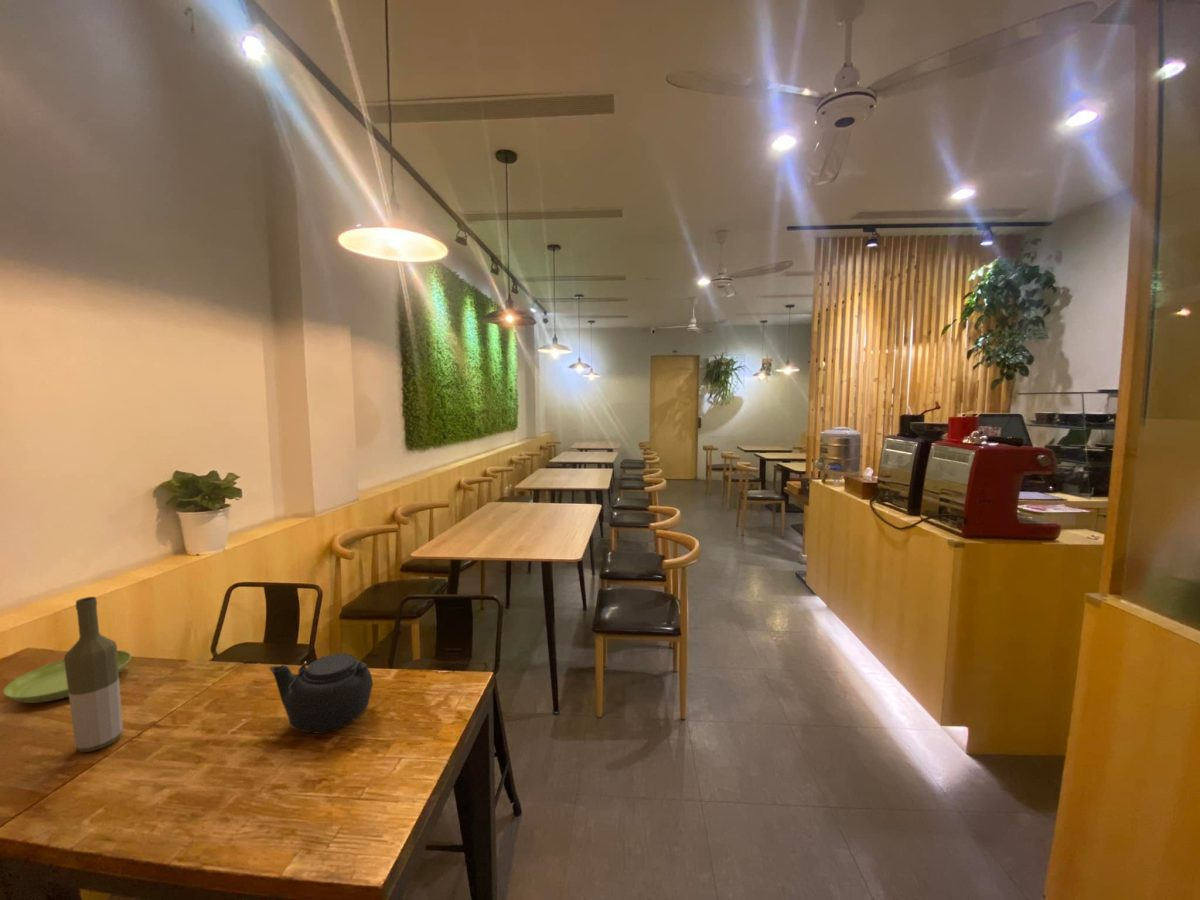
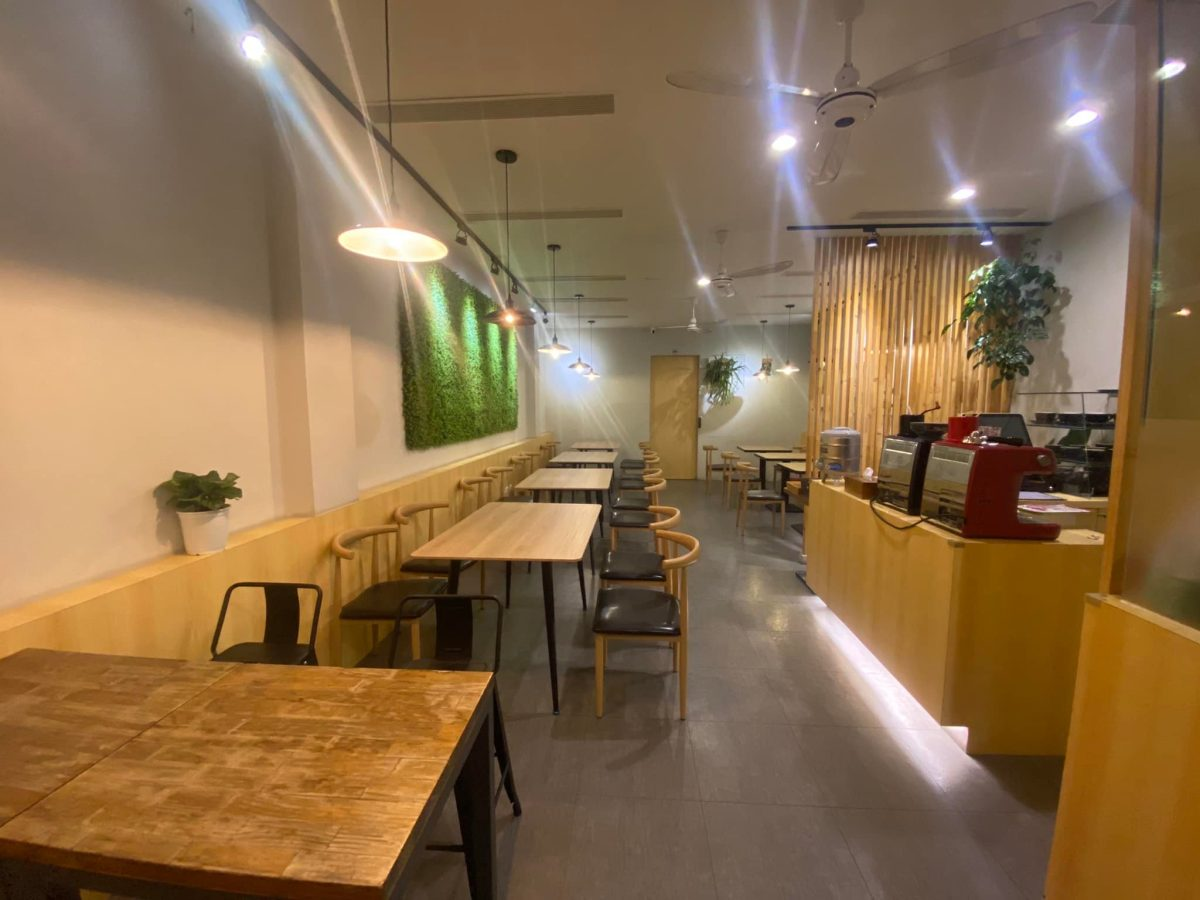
- teapot [268,653,374,734]
- bottle [63,596,124,753]
- saucer [2,649,132,704]
